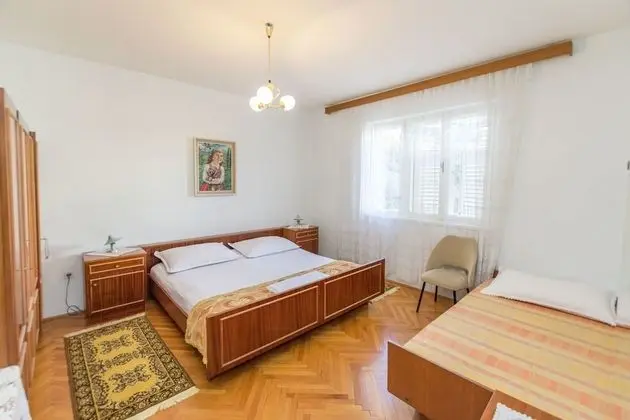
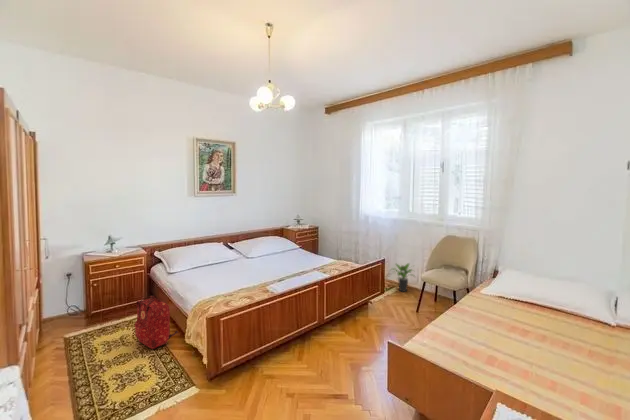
+ potted plant [388,262,417,293]
+ backpack [134,295,179,350]
